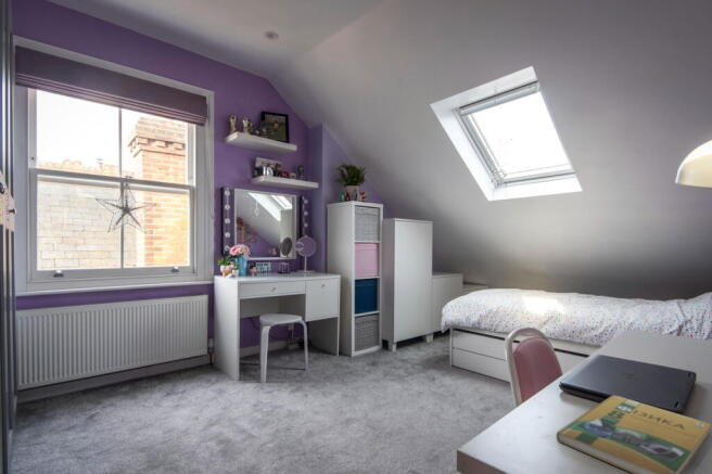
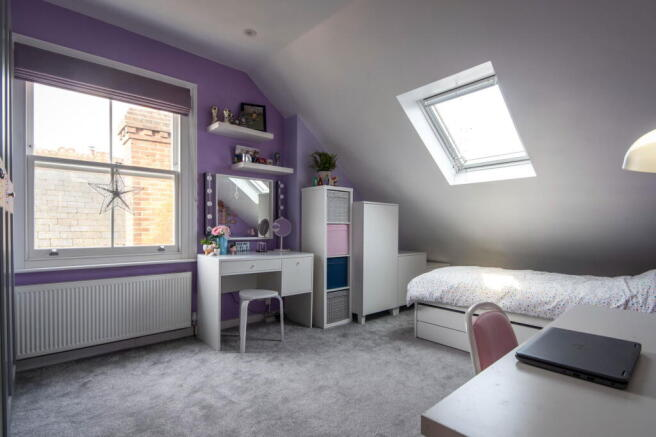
- booklet [556,394,712,474]
